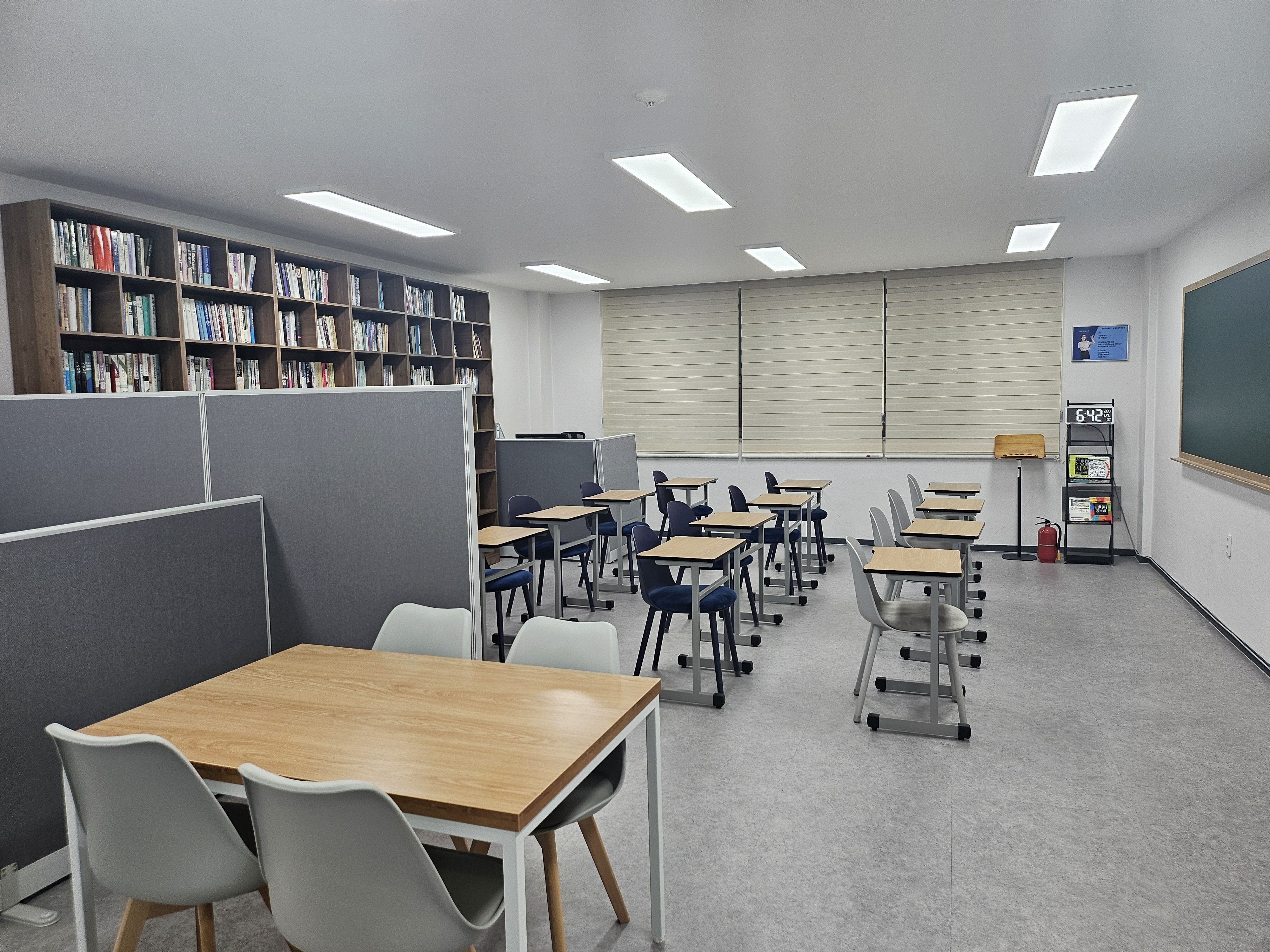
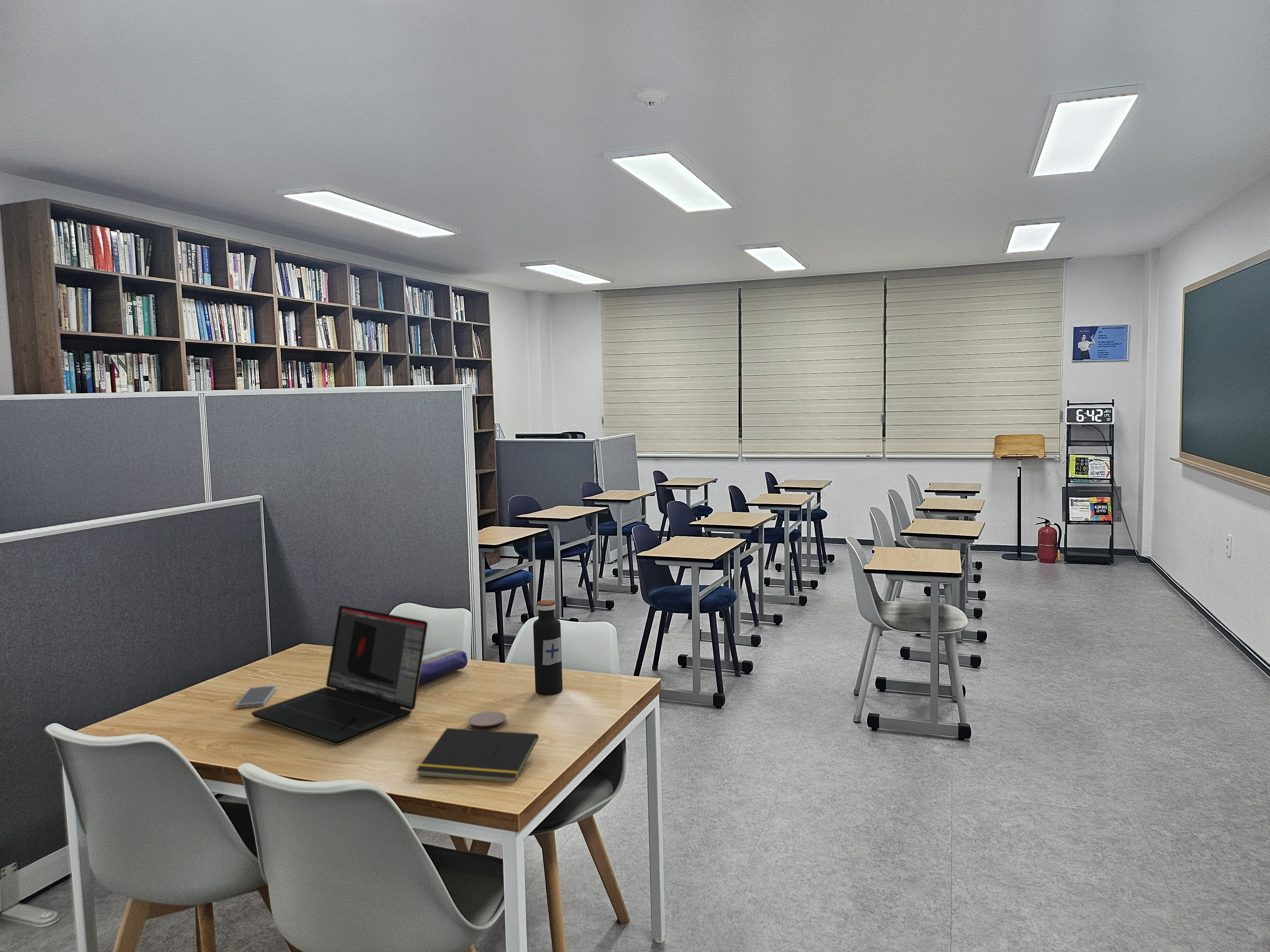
+ coaster [467,711,507,731]
+ pencil case [418,647,468,686]
+ smartphone [236,685,277,708]
+ water bottle [533,600,563,695]
+ laptop [251,605,428,745]
+ notepad [416,728,539,783]
